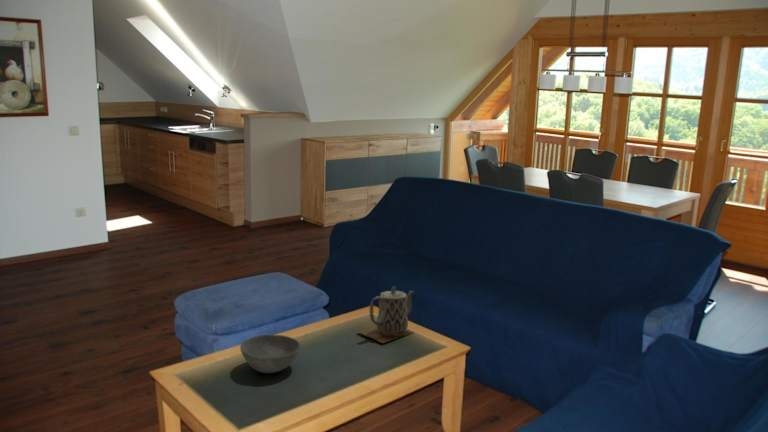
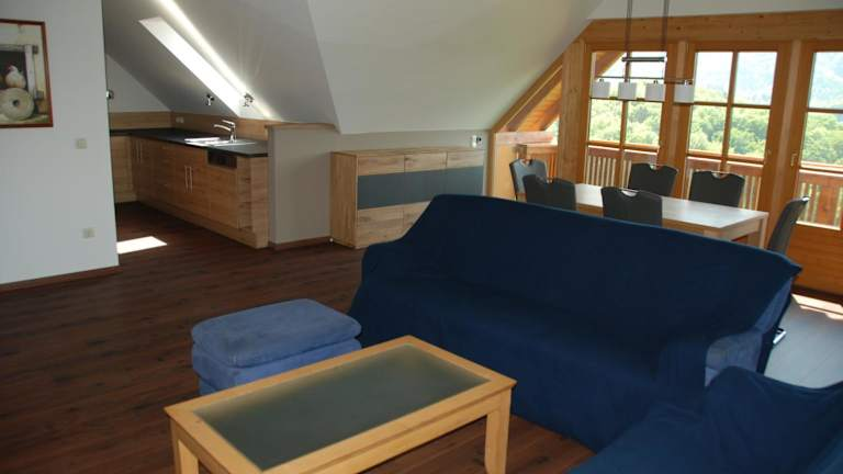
- teapot [357,285,416,344]
- bowl [239,333,301,374]
